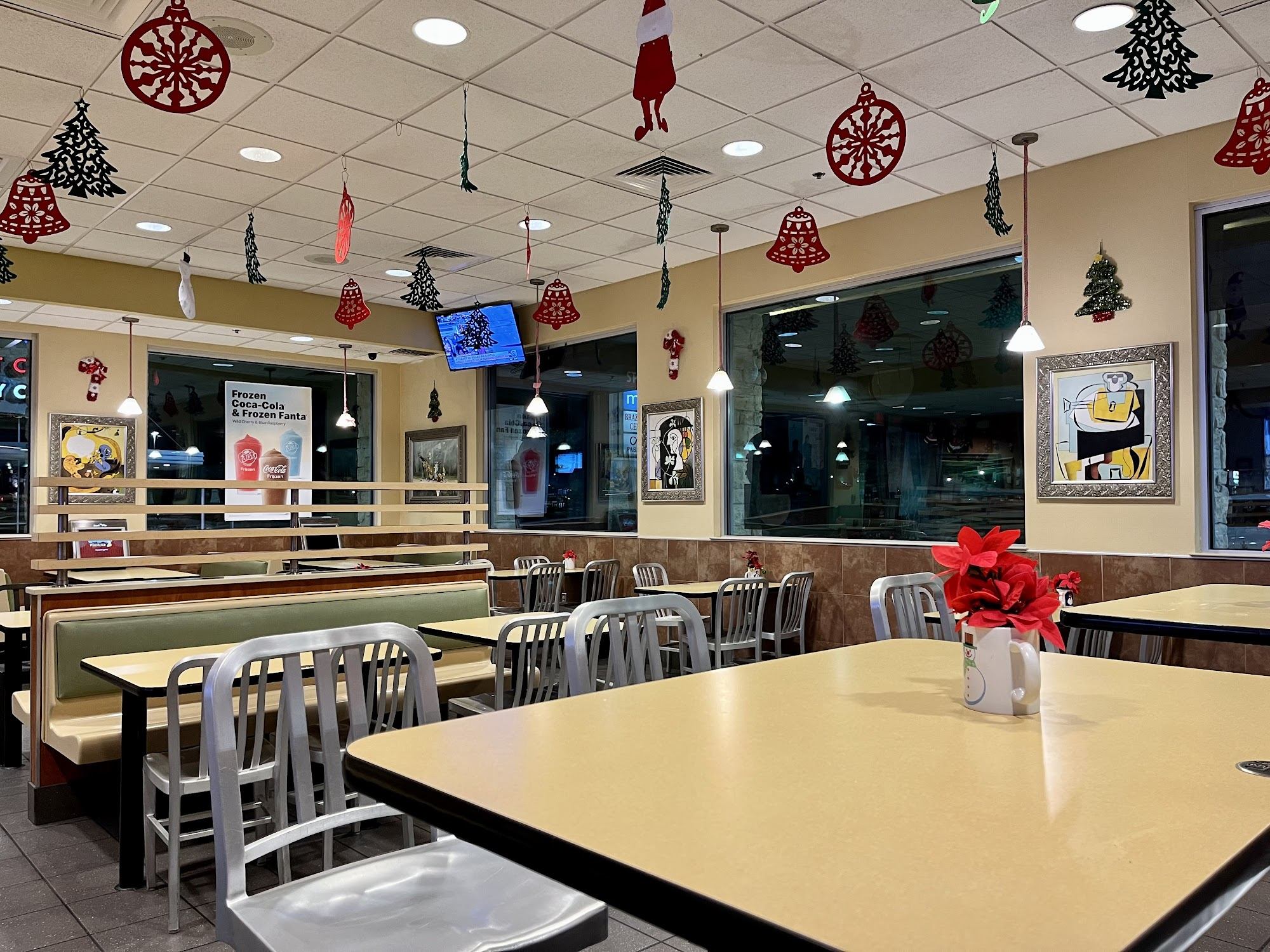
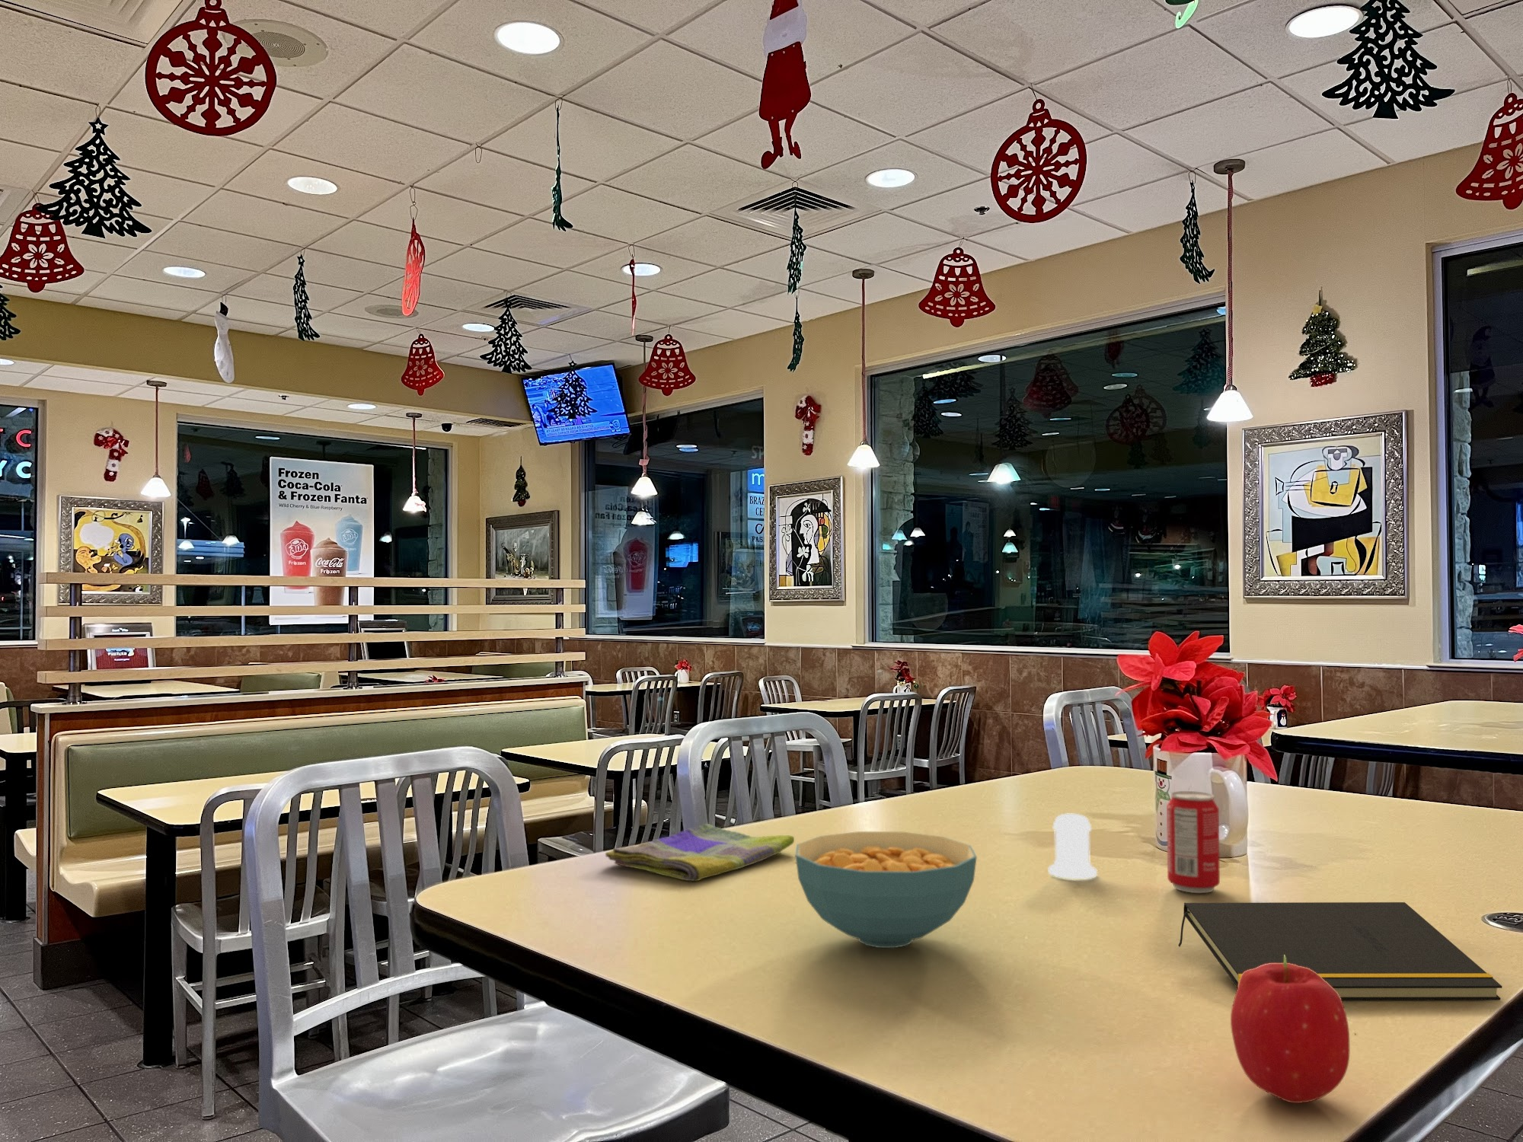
+ notepad [1178,901,1503,1002]
+ salt shaker [1048,812,1098,880]
+ dish towel [604,823,795,883]
+ fruit [1230,956,1350,1104]
+ beverage can [1166,791,1221,894]
+ cereal bowl [794,830,977,949]
